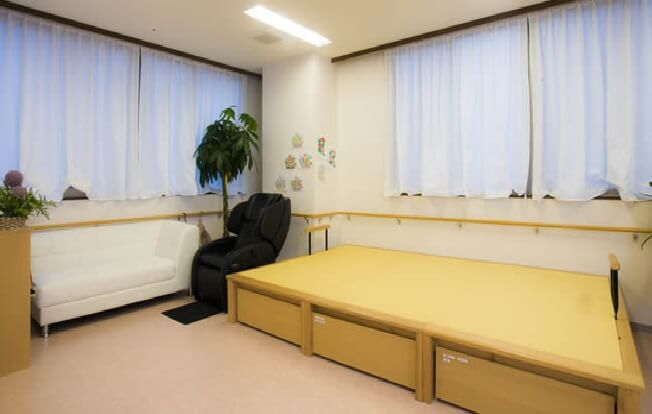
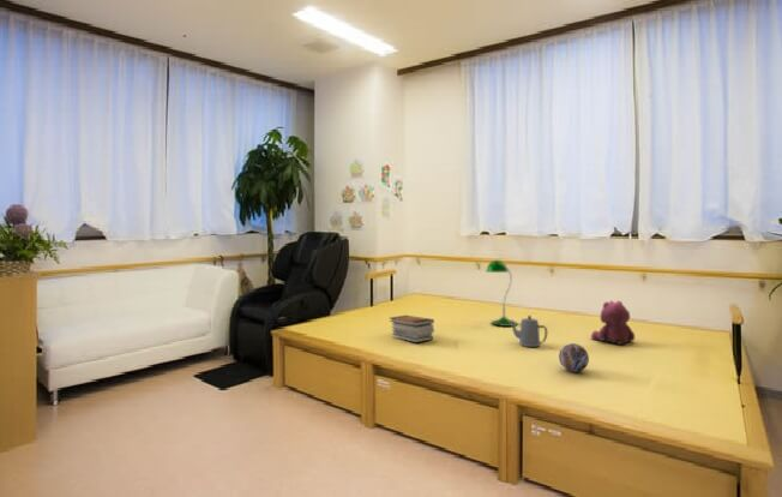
+ decorative orb [558,342,590,373]
+ teapot [510,315,548,348]
+ teddy bear [590,299,636,346]
+ desk lamp [486,259,518,328]
+ book stack [389,315,435,343]
